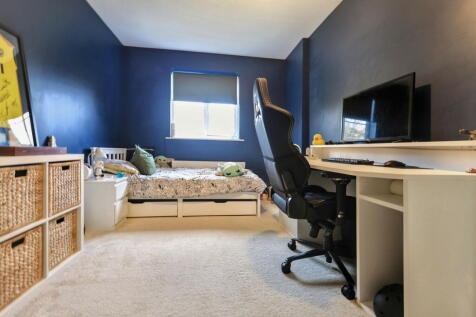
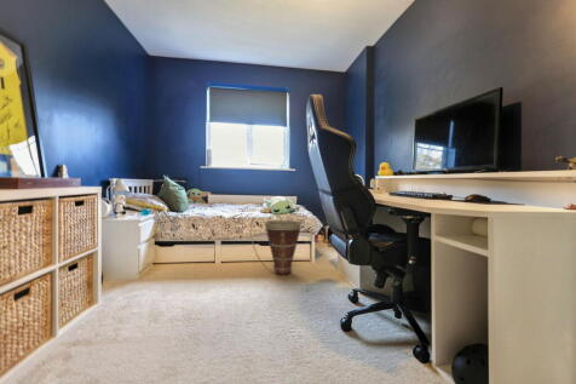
+ basket [249,213,303,275]
